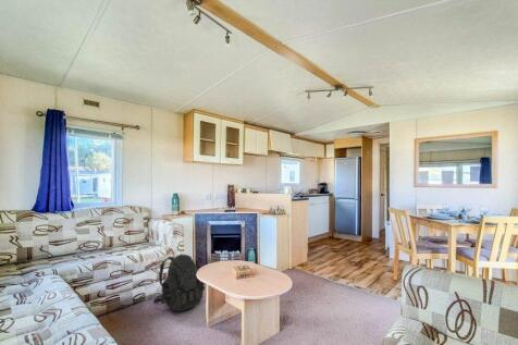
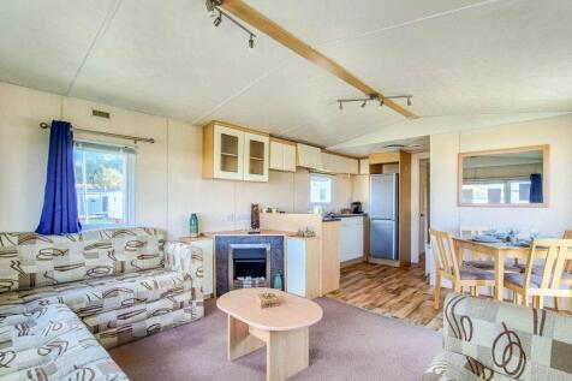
- backpack [152,252,206,312]
